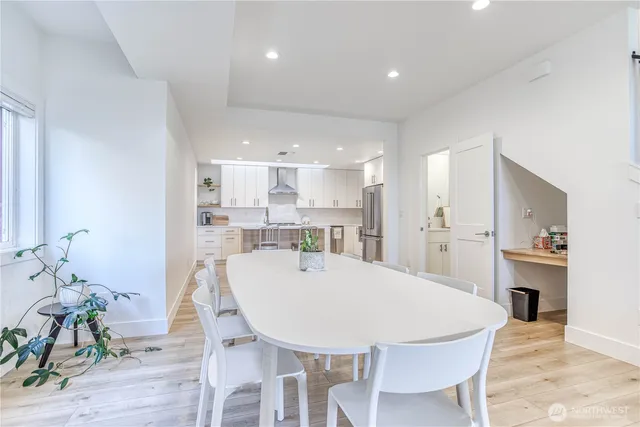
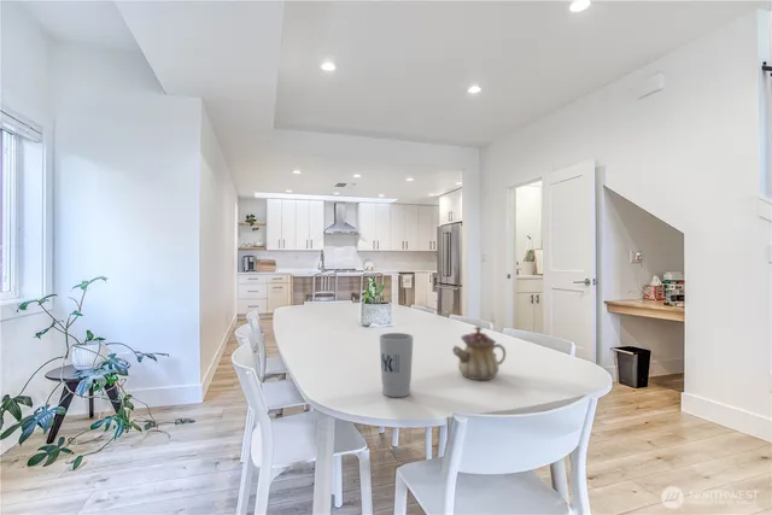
+ cup [379,332,415,398]
+ teapot [451,326,507,381]
